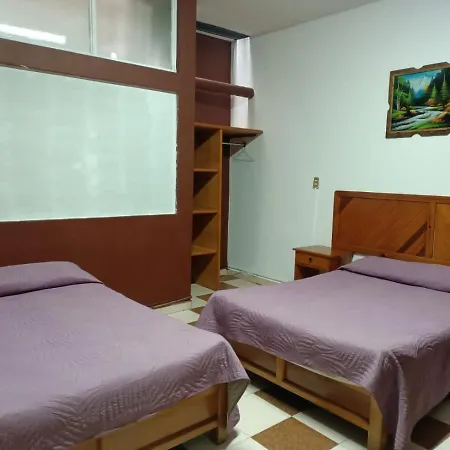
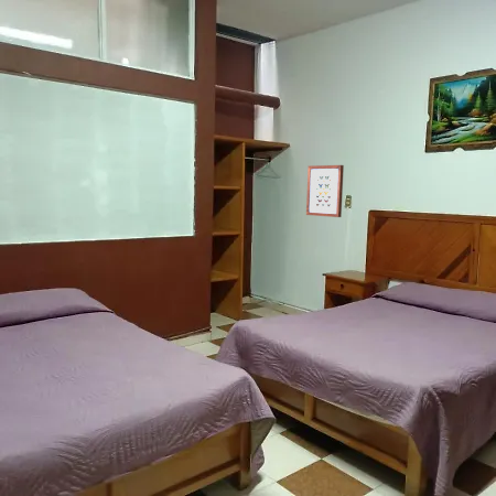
+ wall art [305,164,345,218]
